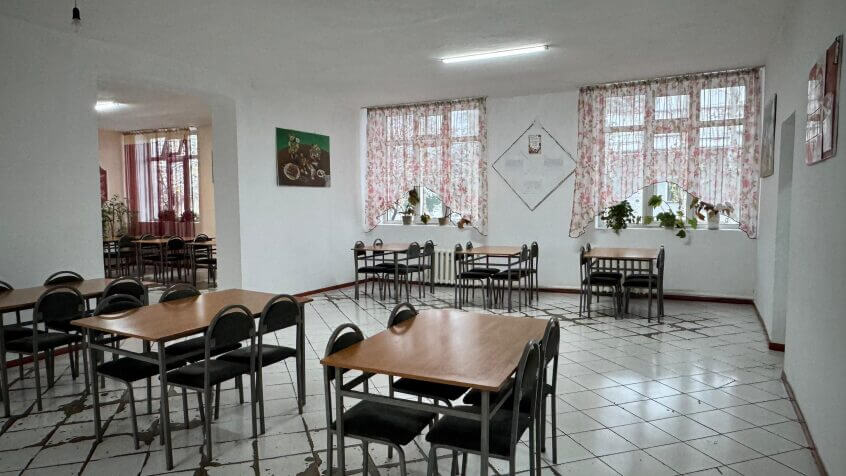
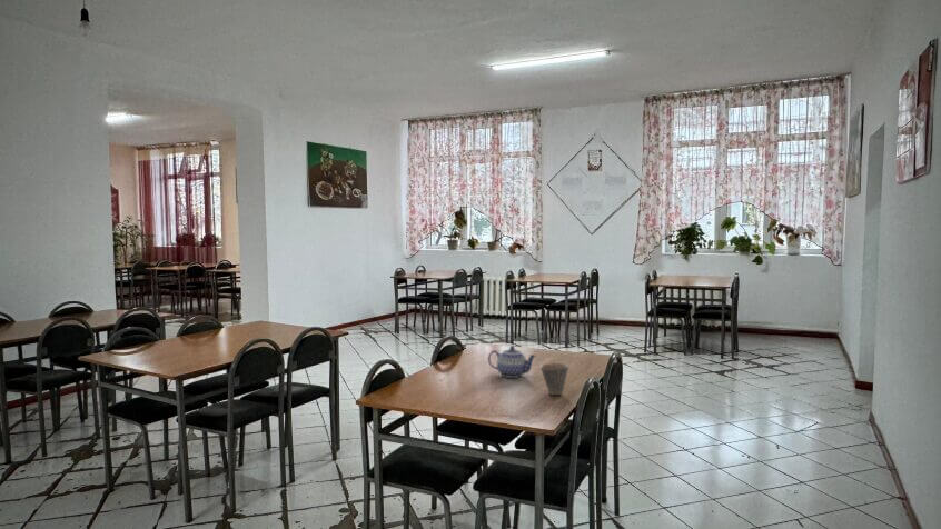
+ cup [539,362,569,396]
+ teapot [487,345,538,379]
